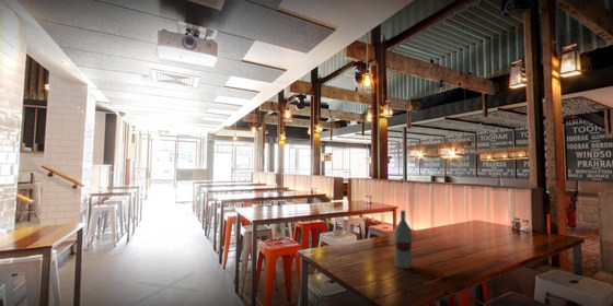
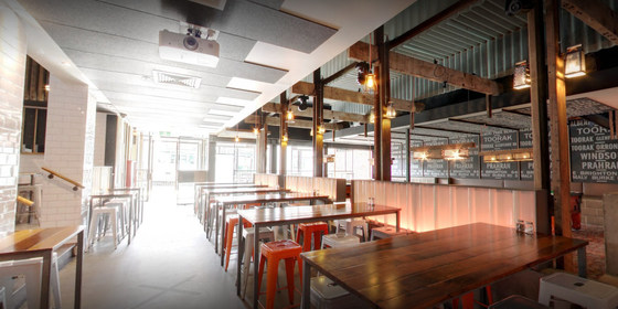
- bottle [393,210,414,270]
